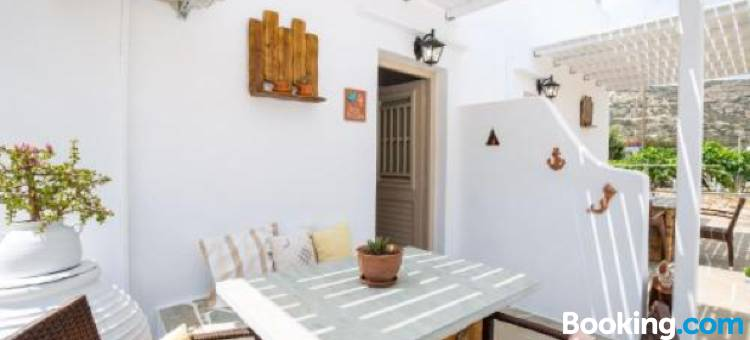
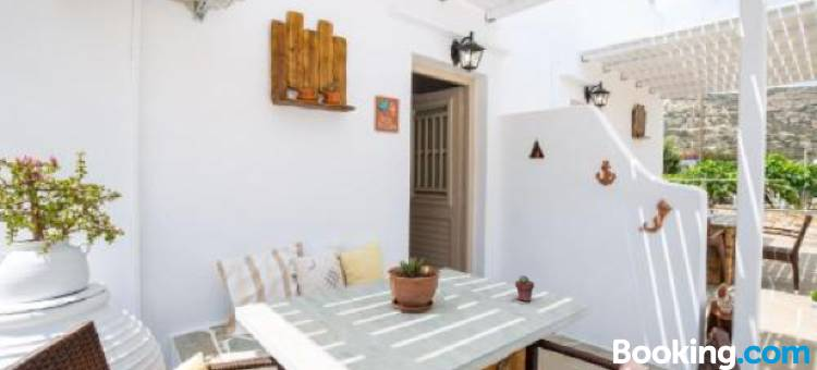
+ potted succulent [514,274,535,303]
